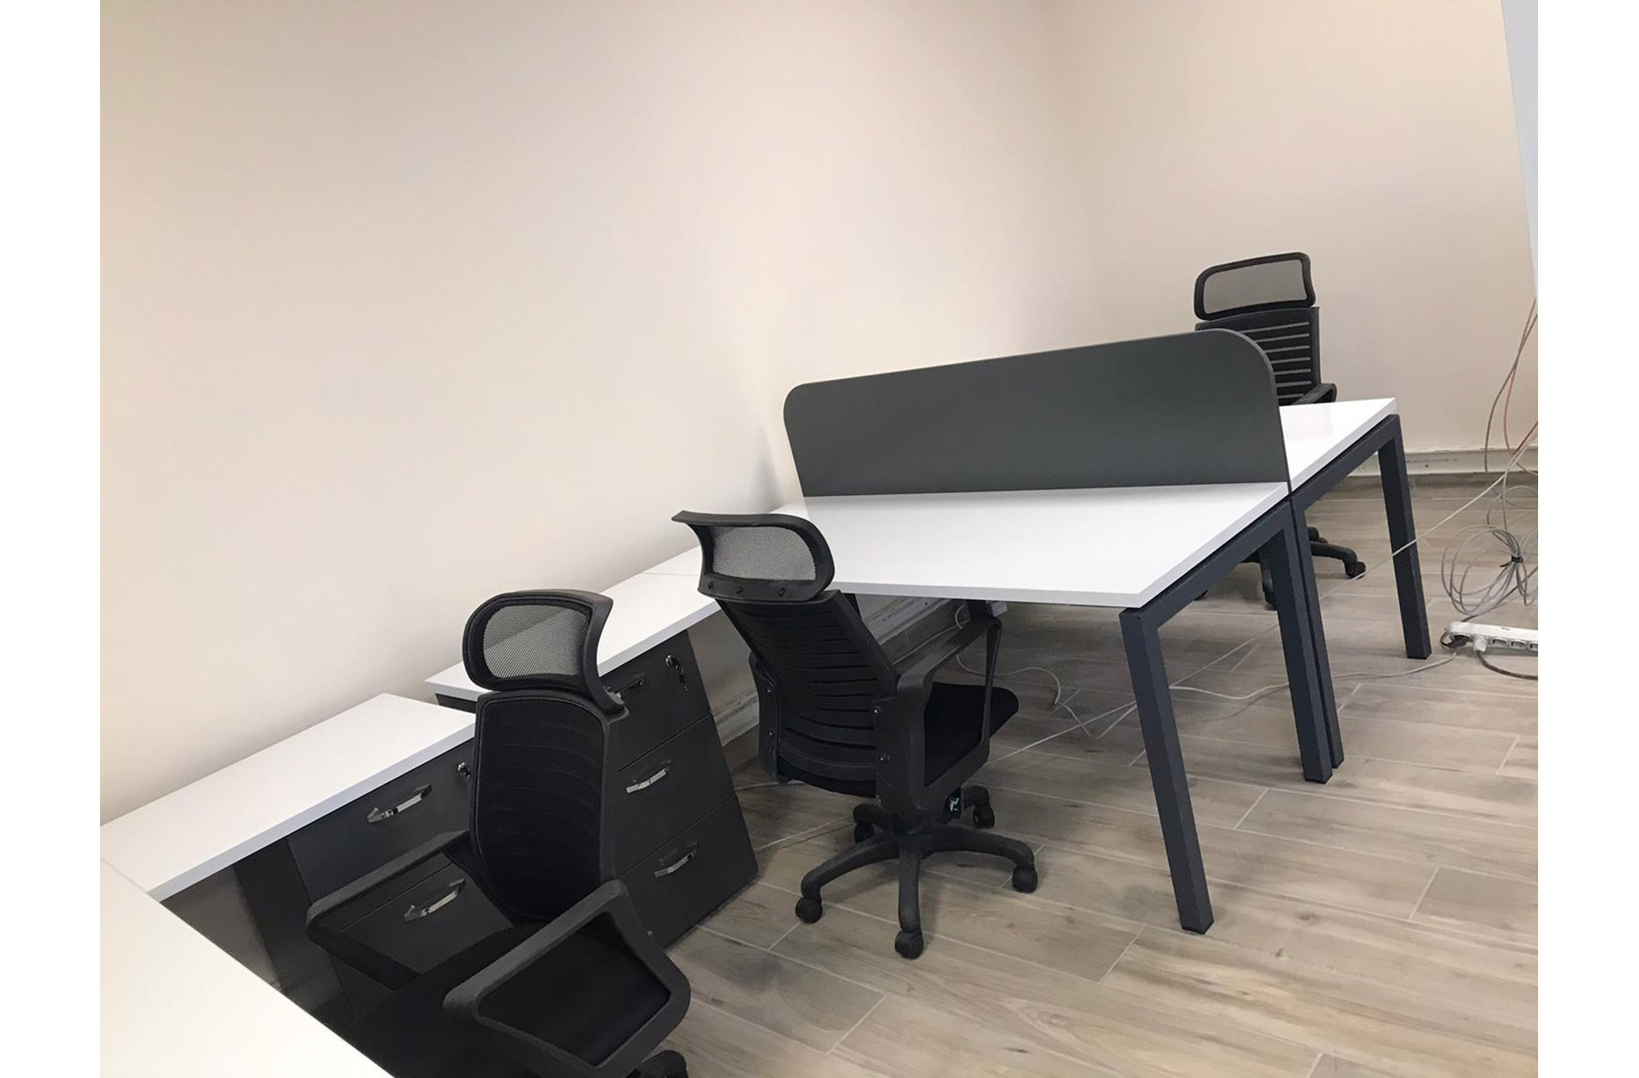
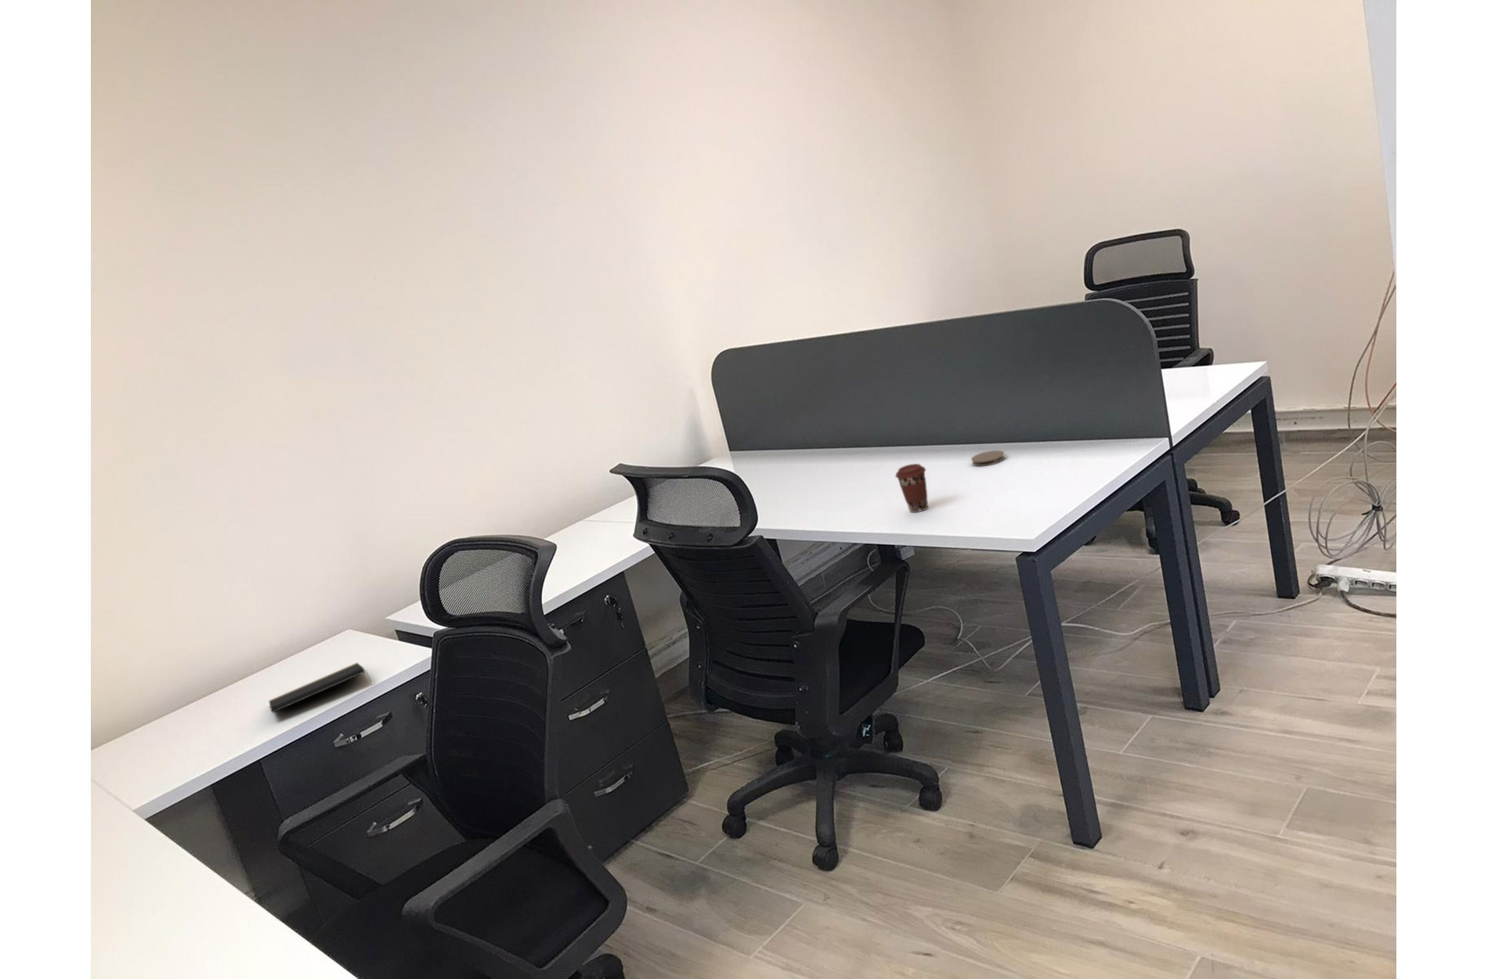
+ notepad [268,662,371,713]
+ coffee cup [895,463,929,514]
+ coaster [970,449,1005,467]
